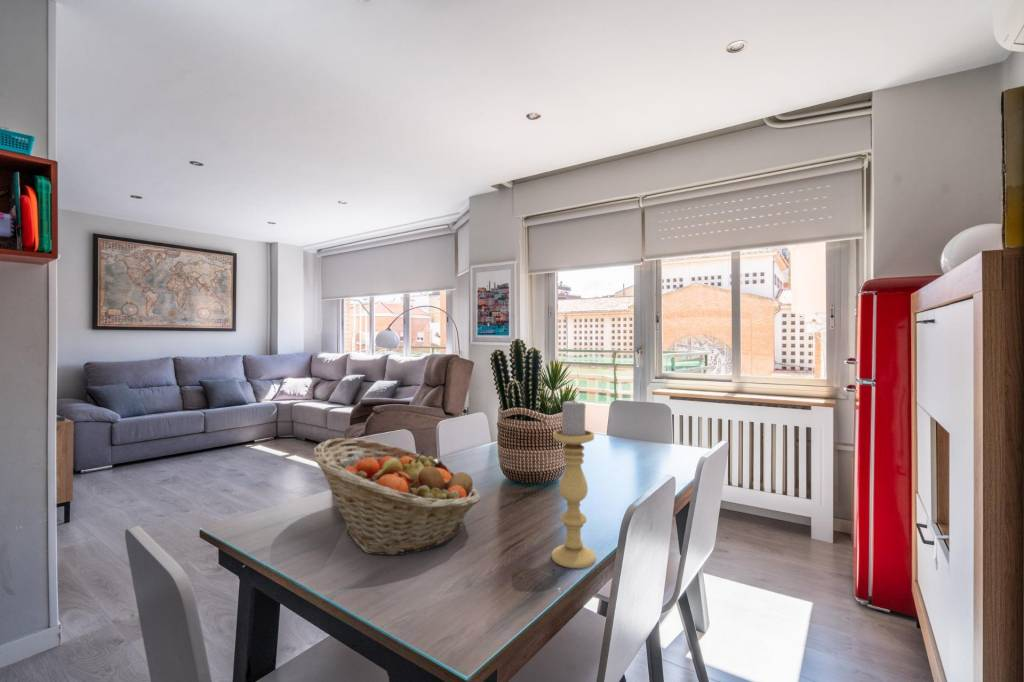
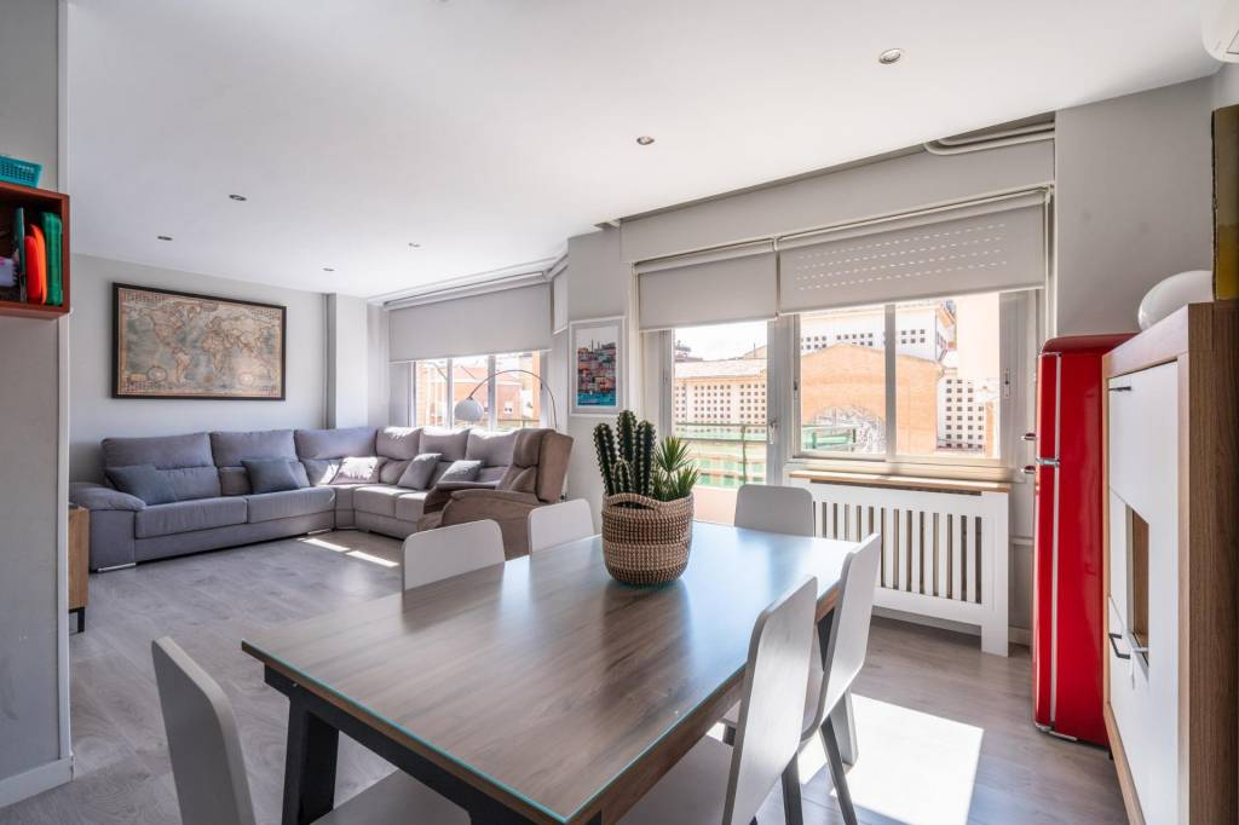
- fruit basket [312,437,482,556]
- candle holder [551,398,597,569]
